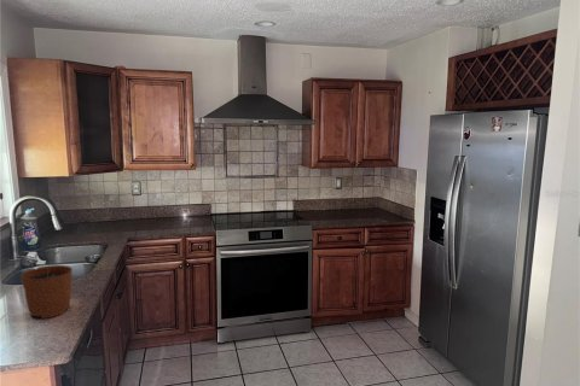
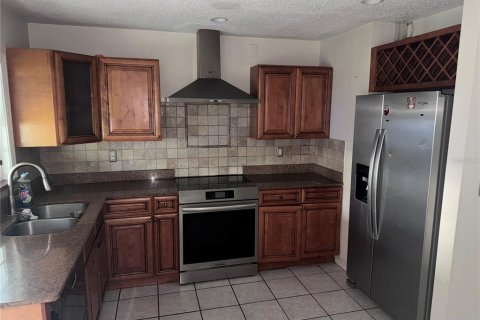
- plant pot [21,250,74,320]
